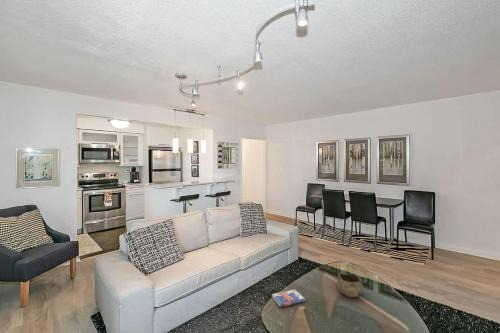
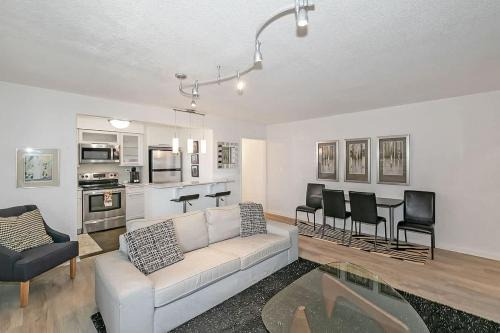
- decorative bowl [335,272,364,298]
- book [271,288,307,308]
